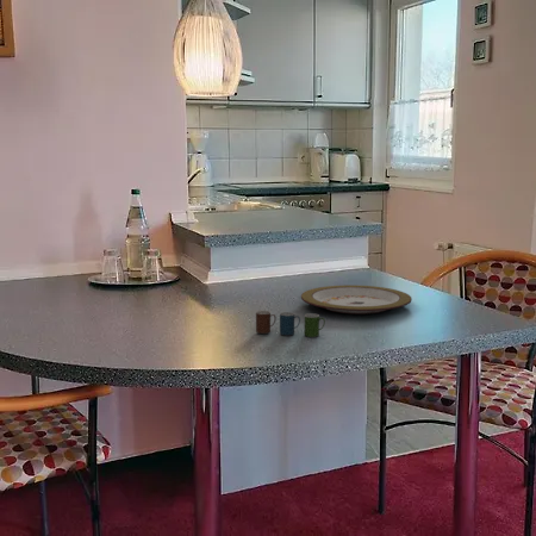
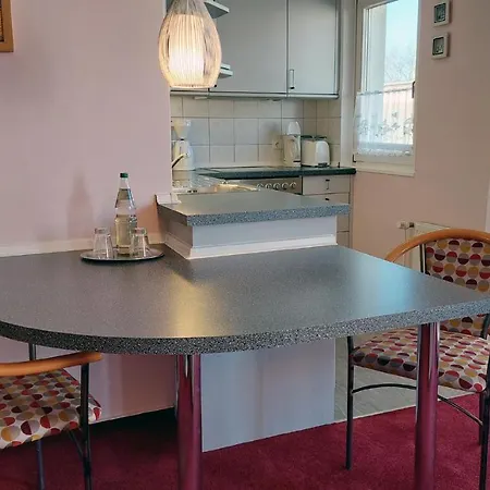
- plate [300,283,413,316]
- cup [255,310,326,338]
